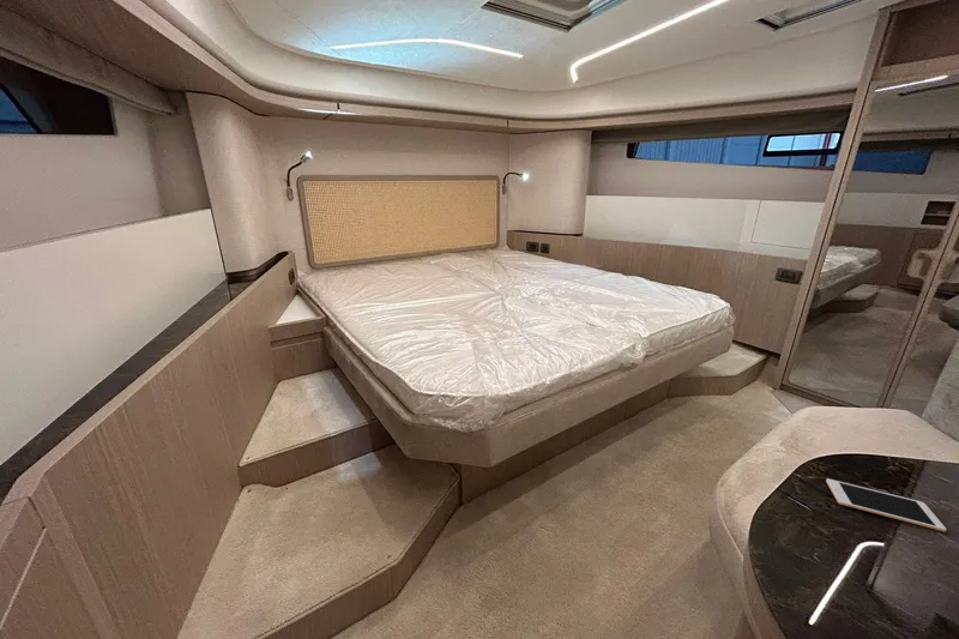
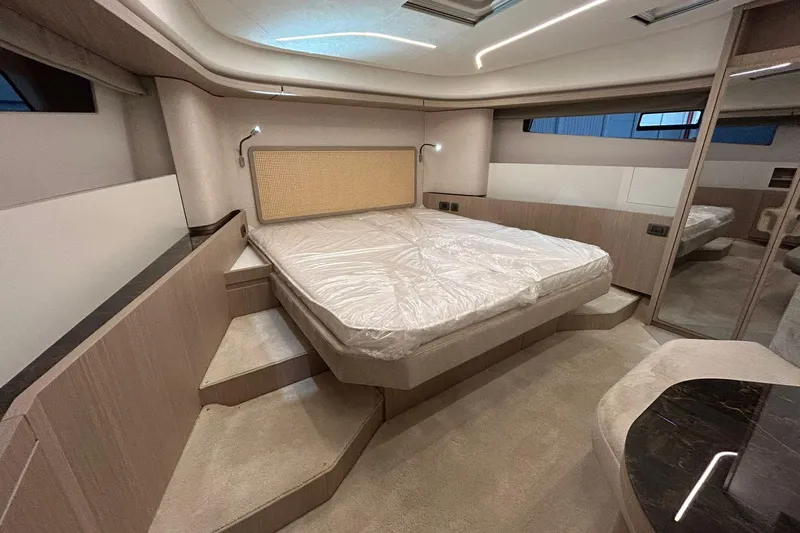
- cell phone [825,477,948,533]
